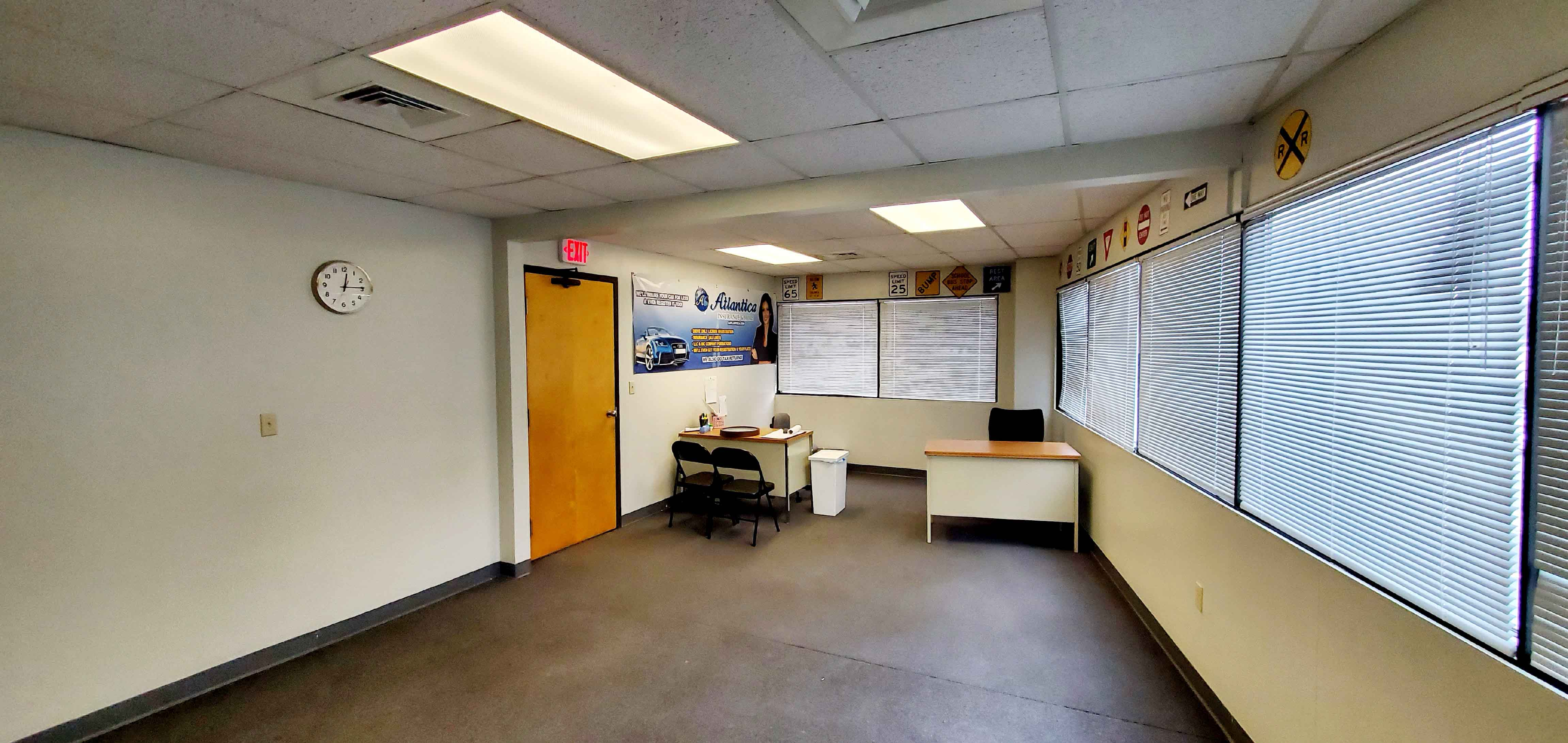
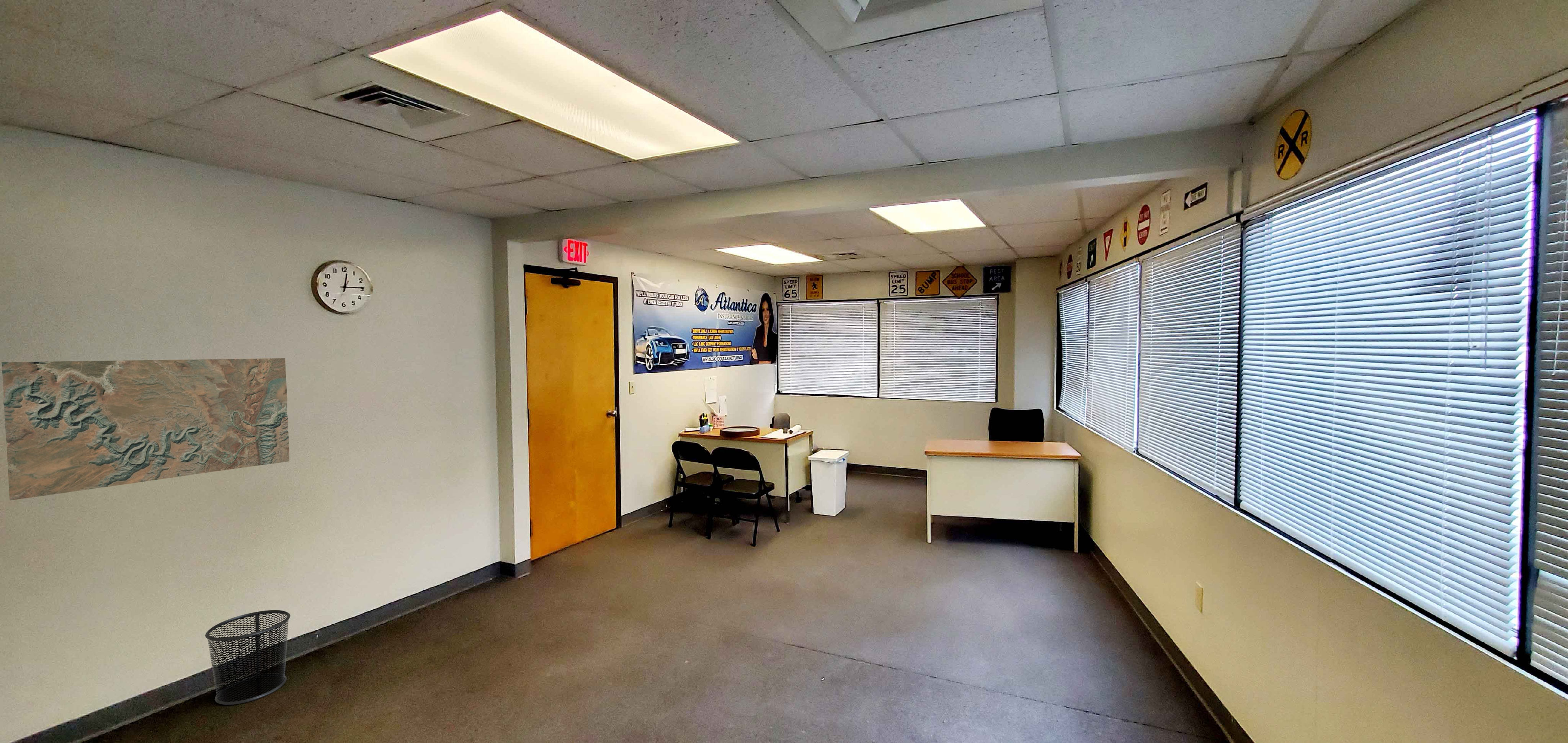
+ map [1,358,290,501]
+ waste bin [205,610,291,705]
